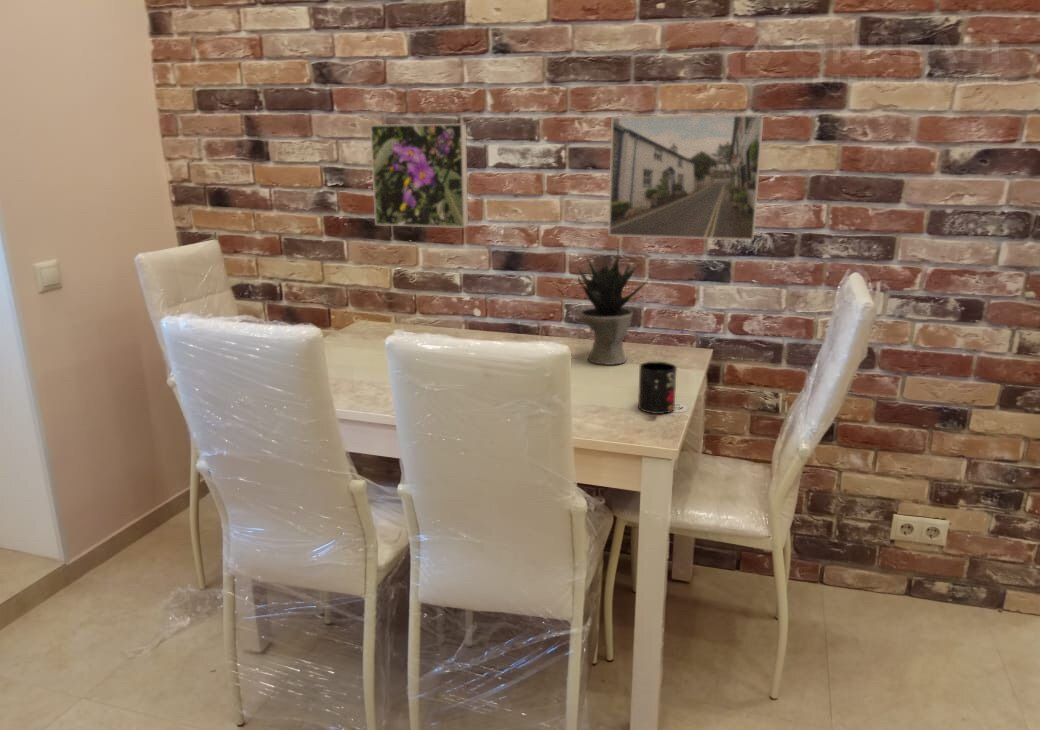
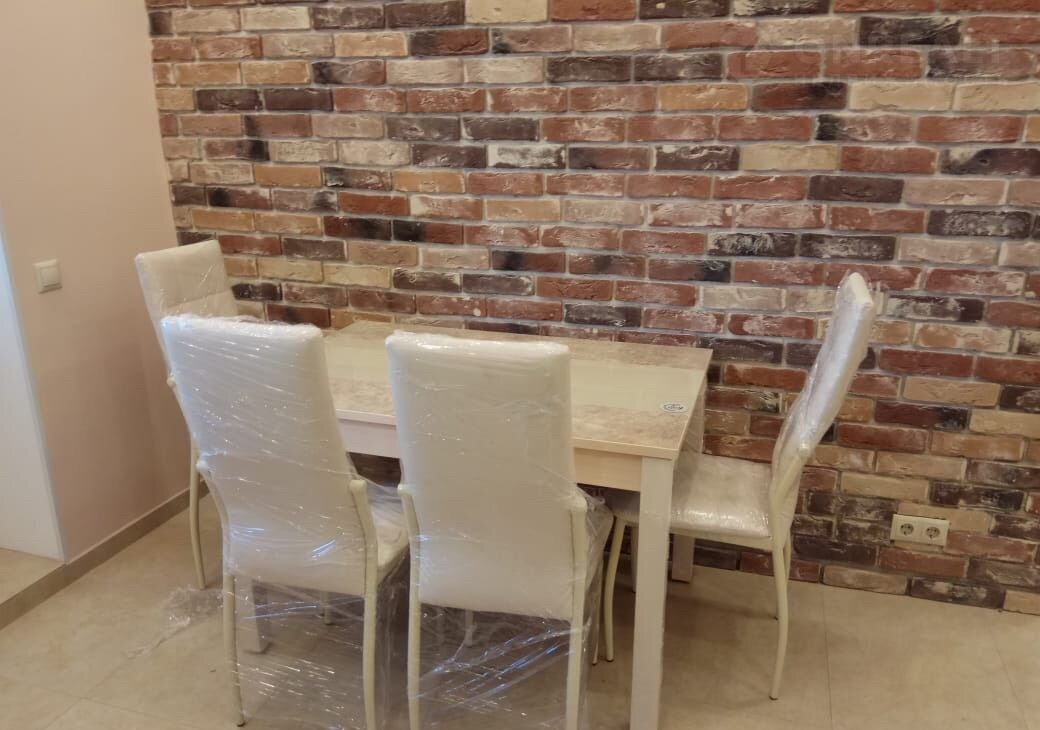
- potted plant [577,249,651,366]
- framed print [369,123,469,229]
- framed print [607,113,765,241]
- mug [637,361,678,415]
